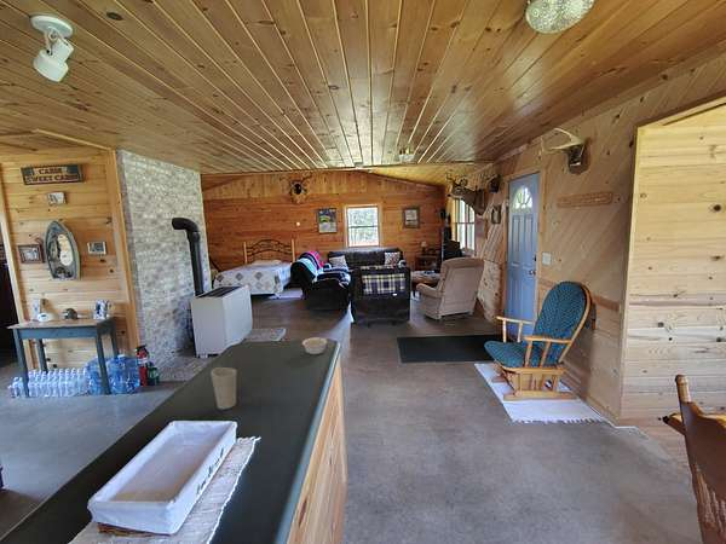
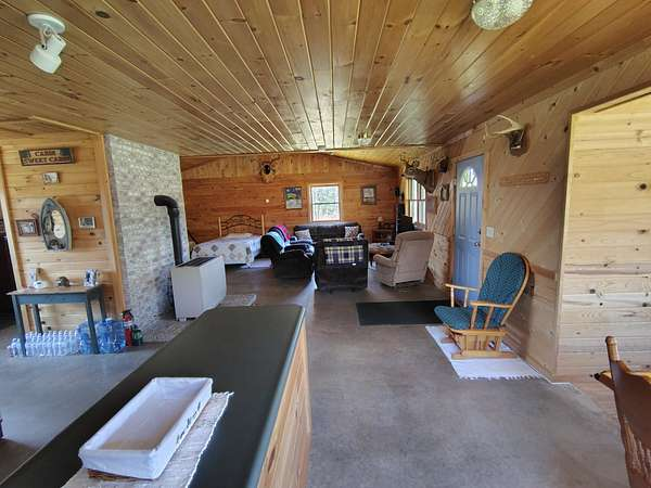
- cup [209,366,237,411]
- legume [301,332,328,355]
